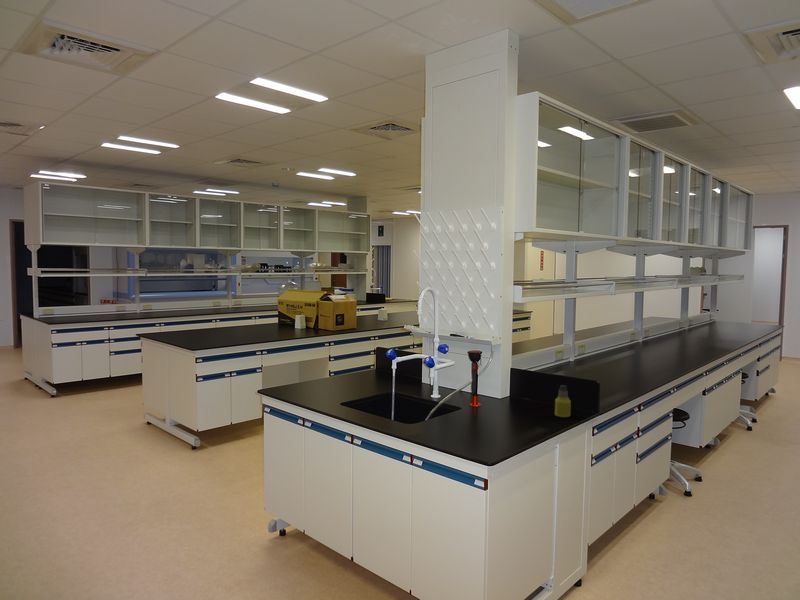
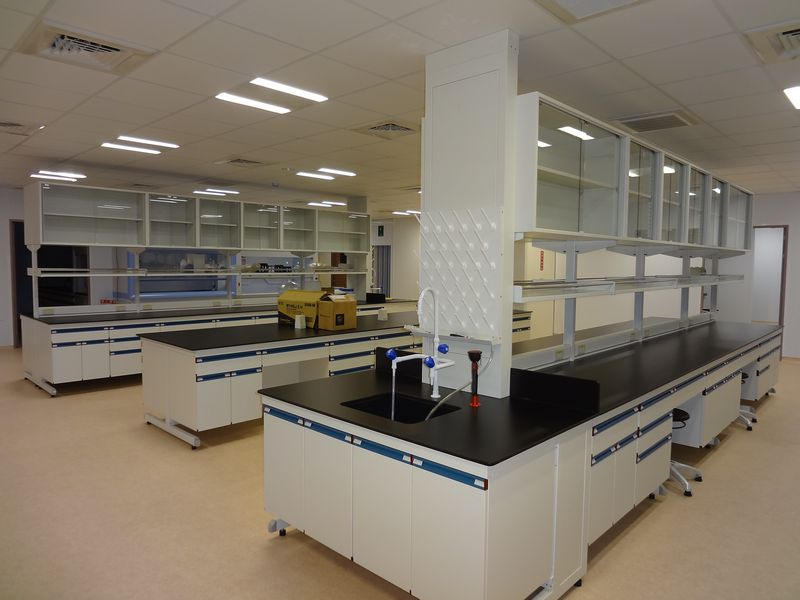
- bottle [554,384,572,418]
